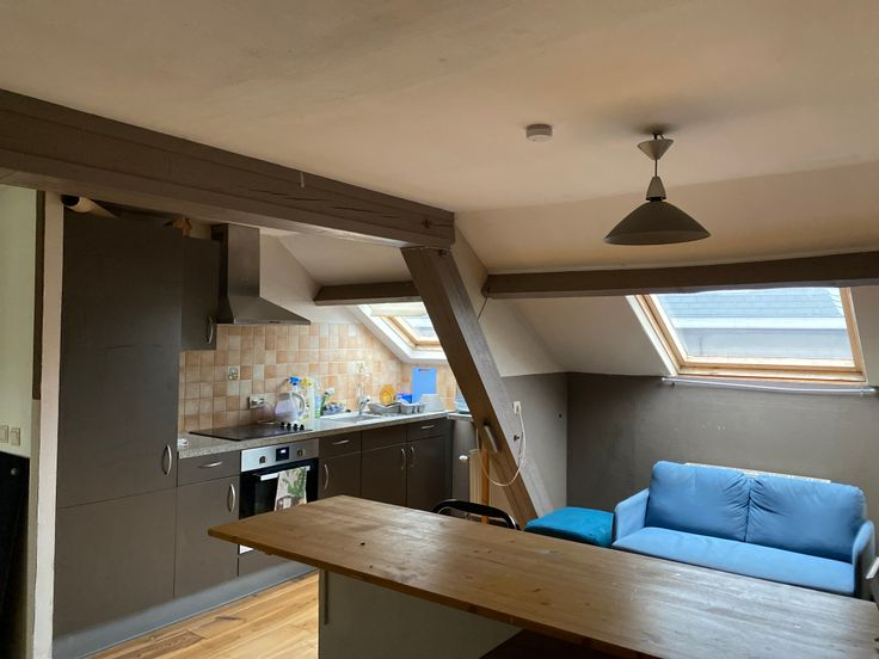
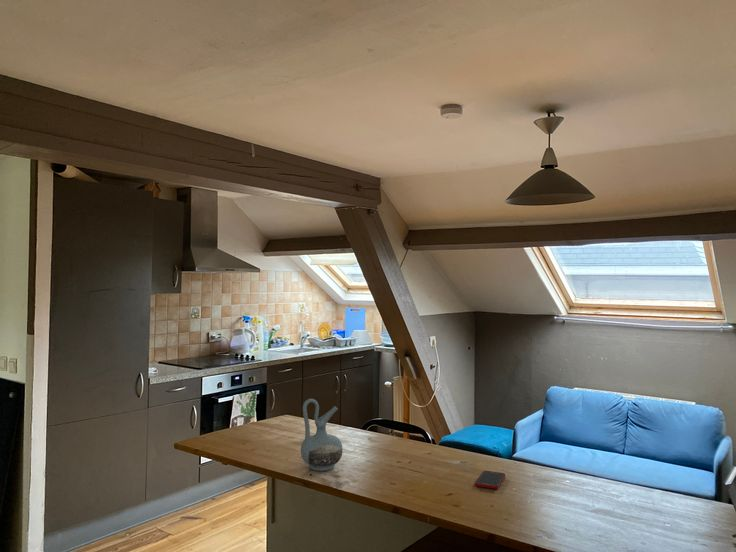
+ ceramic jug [300,398,344,472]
+ cell phone [474,470,506,490]
